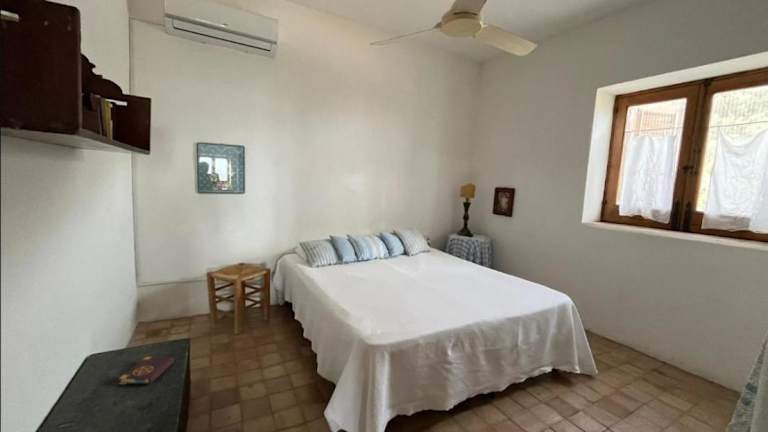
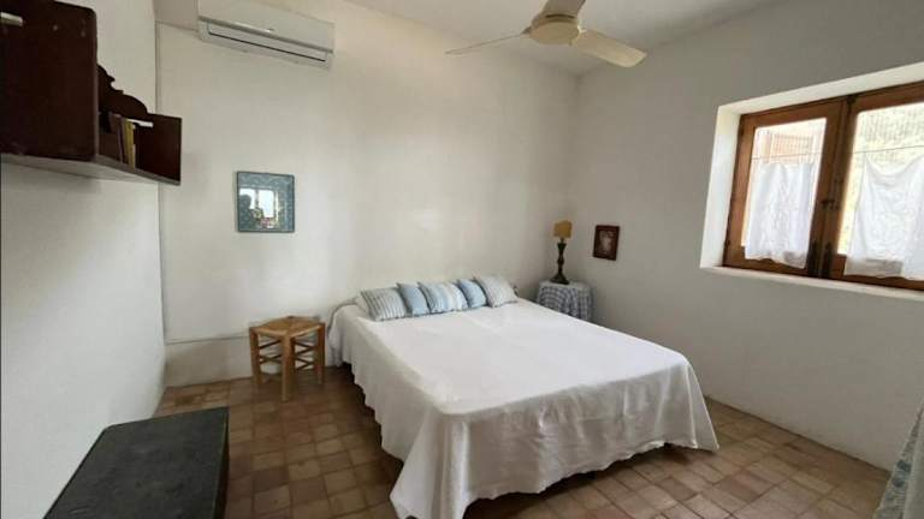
- book [118,356,175,385]
